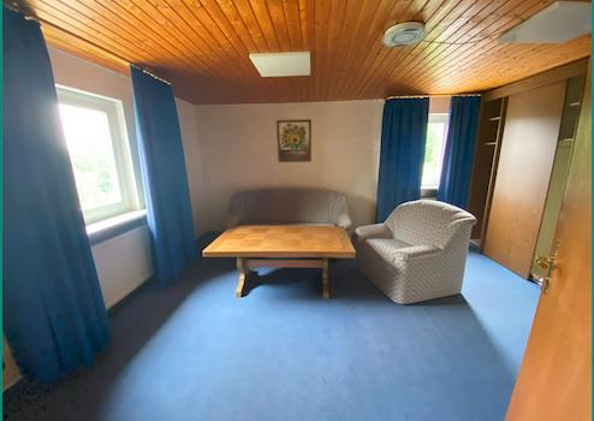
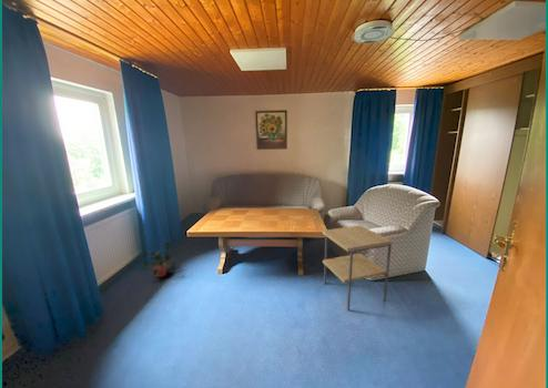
+ potted plant [143,242,176,278]
+ side table [322,224,393,312]
